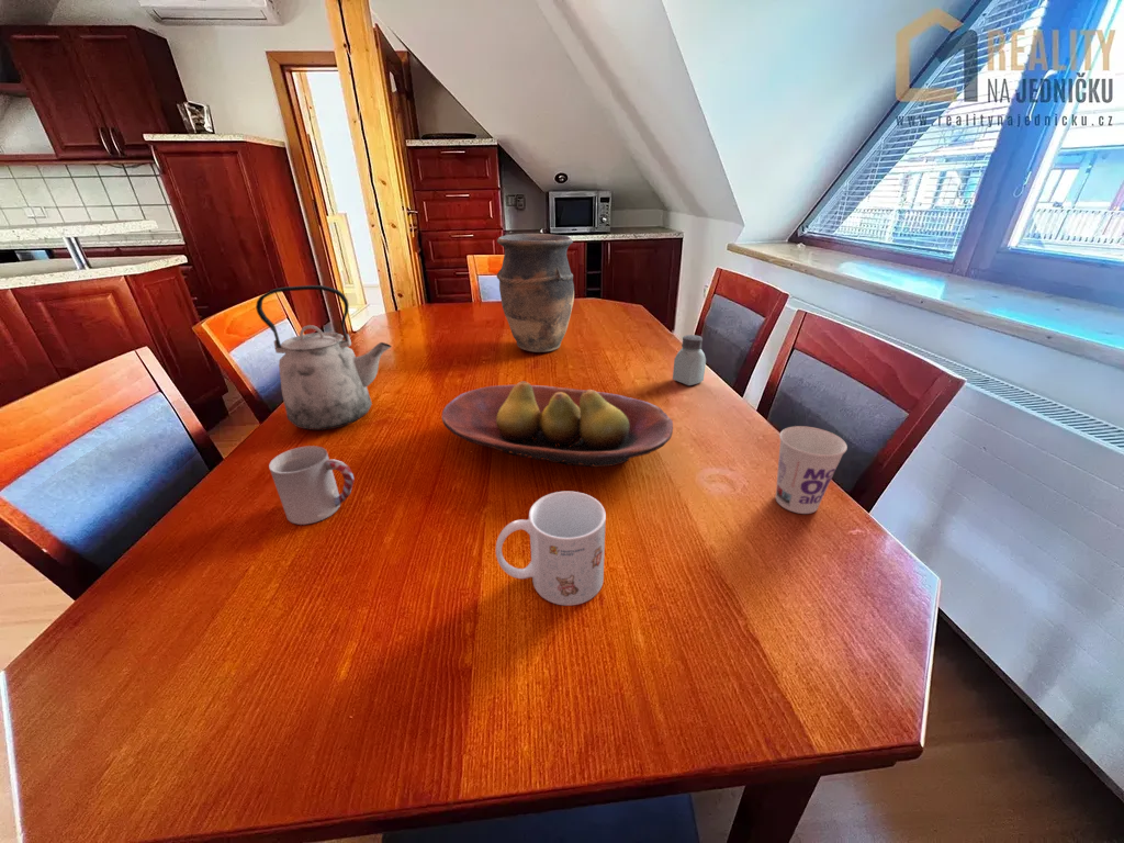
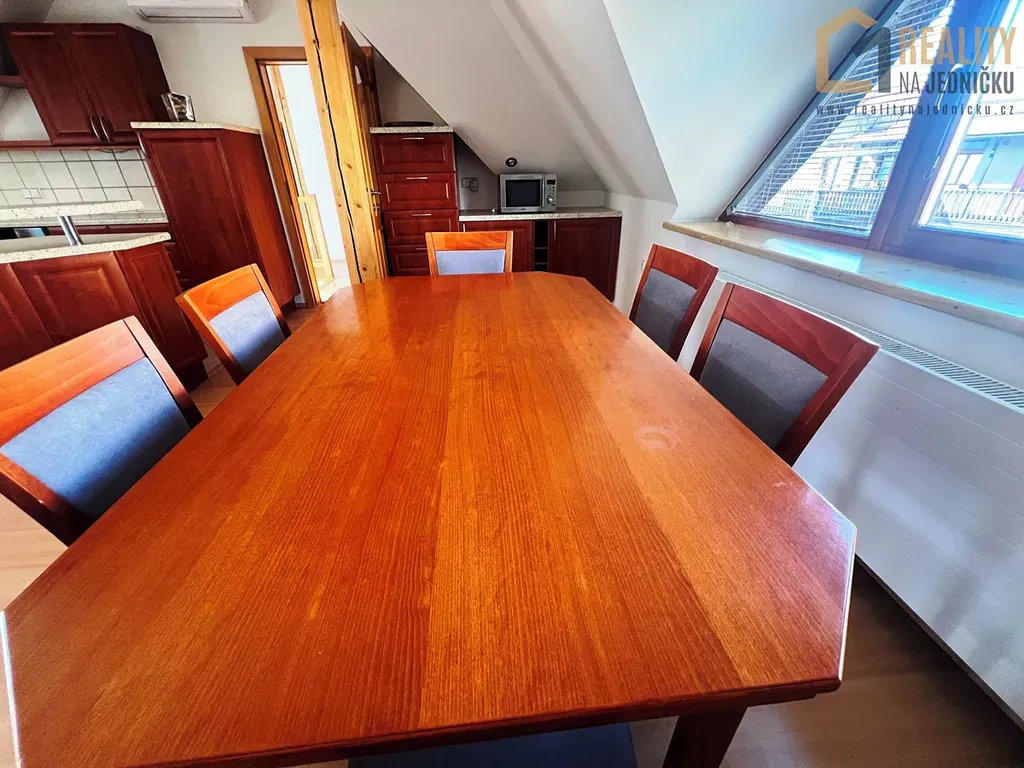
- vase [496,233,575,353]
- saltshaker [672,334,707,386]
- fruit bowl [441,380,674,468]
- cup [775,425,848,515]
- kettle [255,284,393,431]
- mug [495,491,607,606]
- cup [268,445,356,526]
